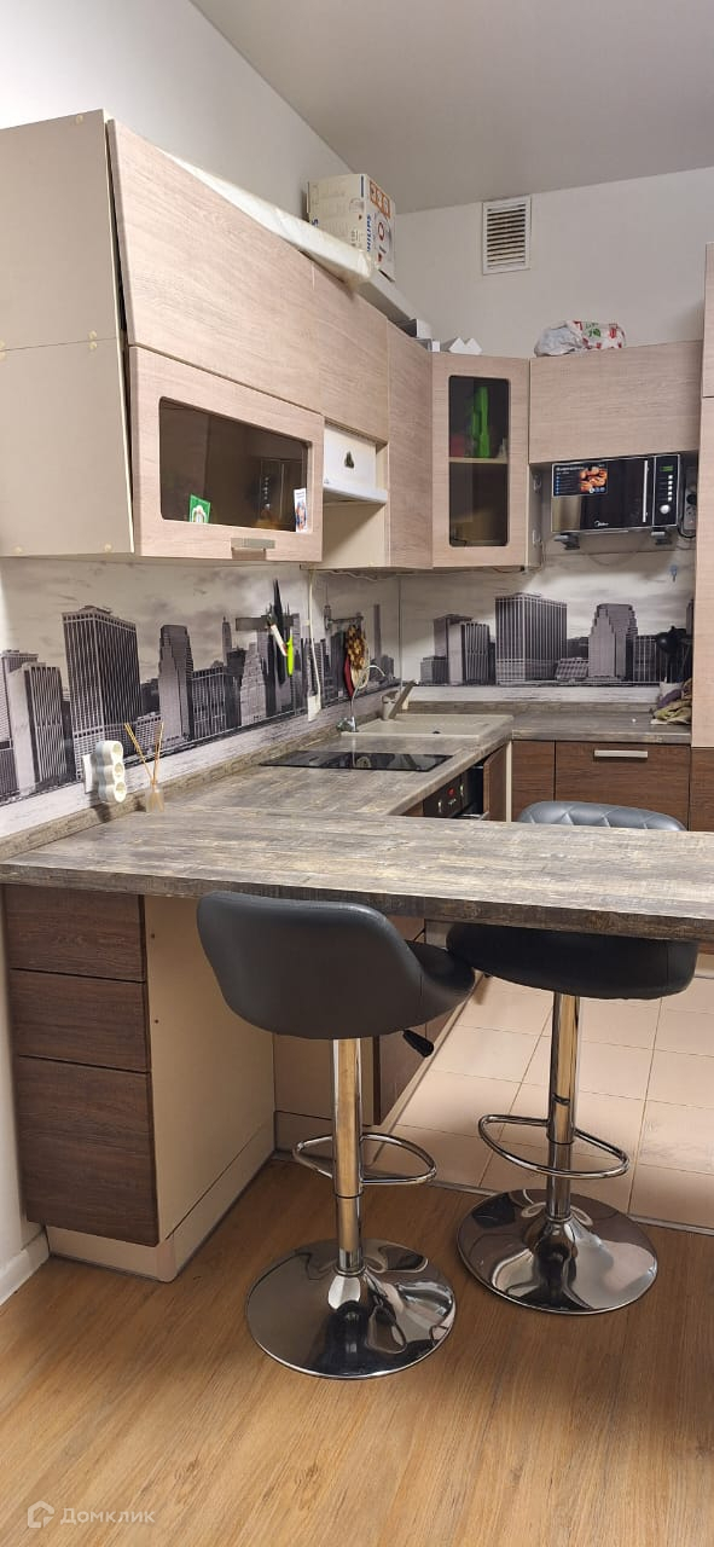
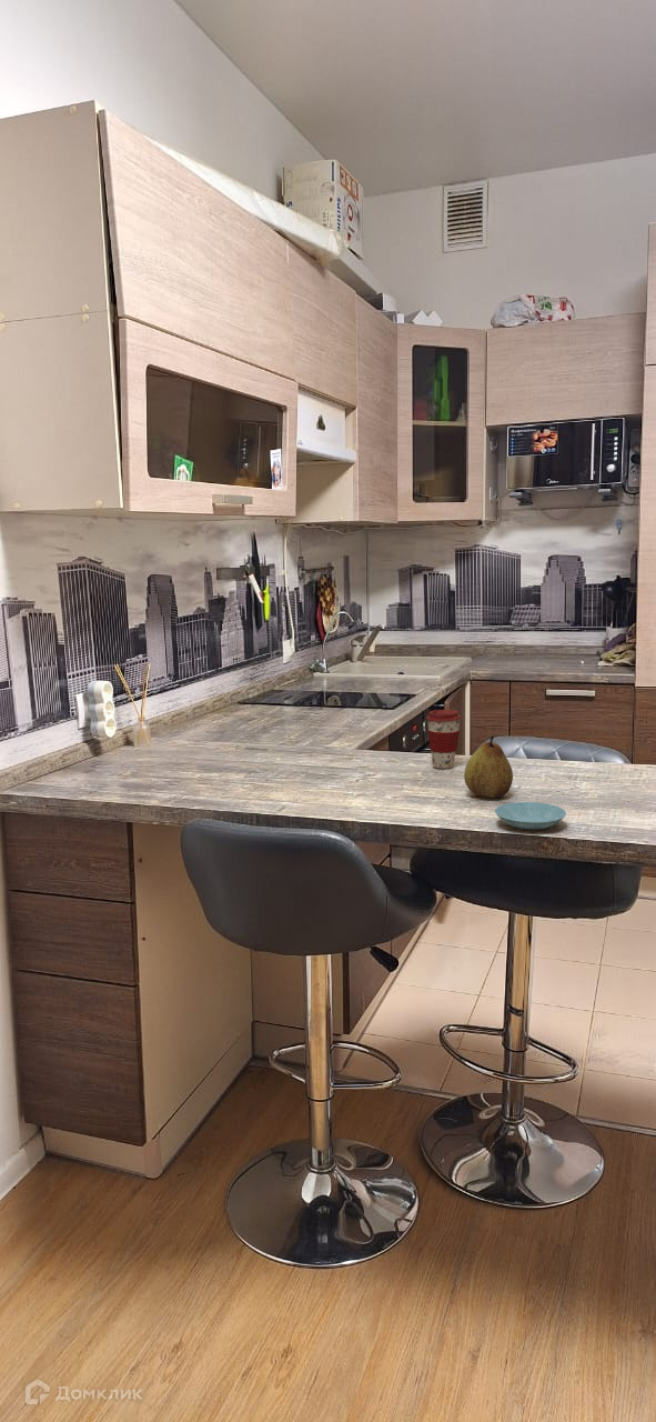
+ fruit [463,734,514,799]
+ saucer [494,801,567,831]
+ coffee cup [425,709,462,770]
